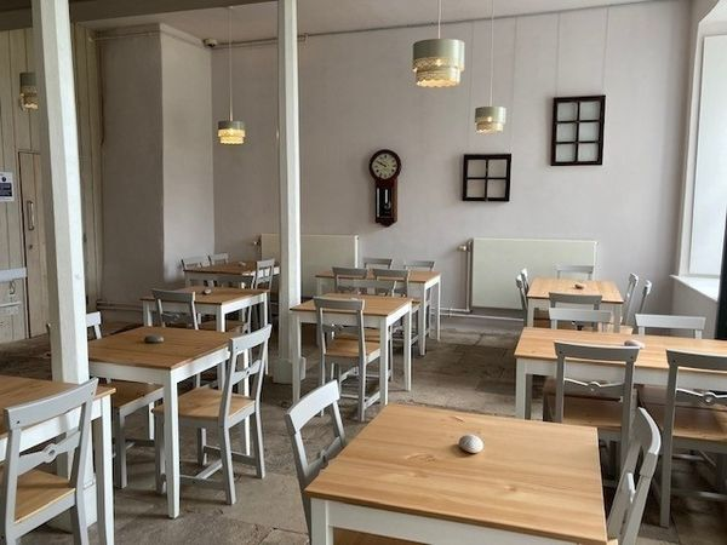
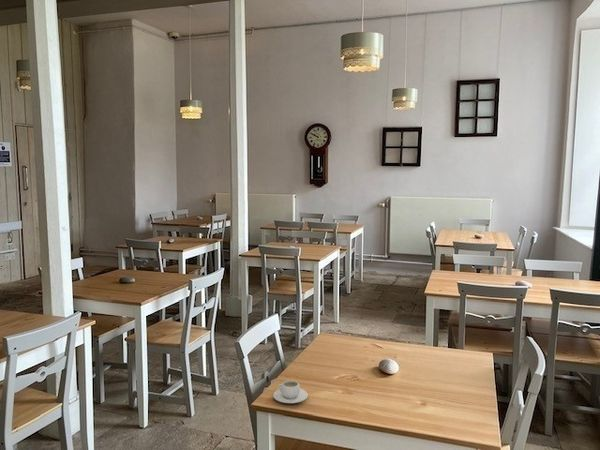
+ teacup [272,379,309,404]
